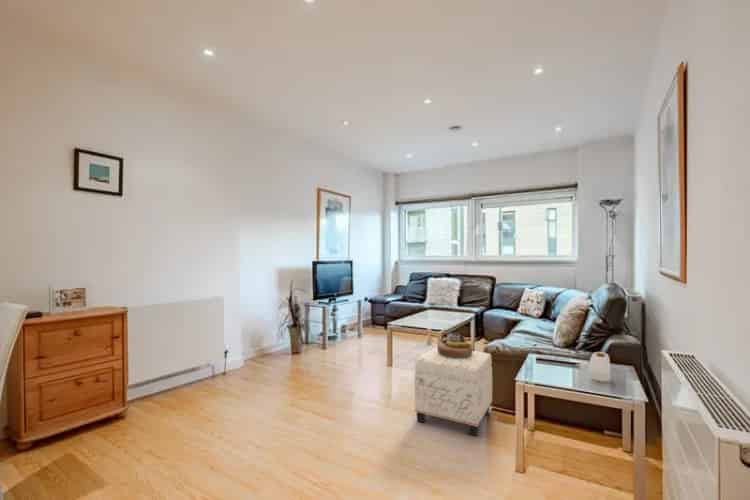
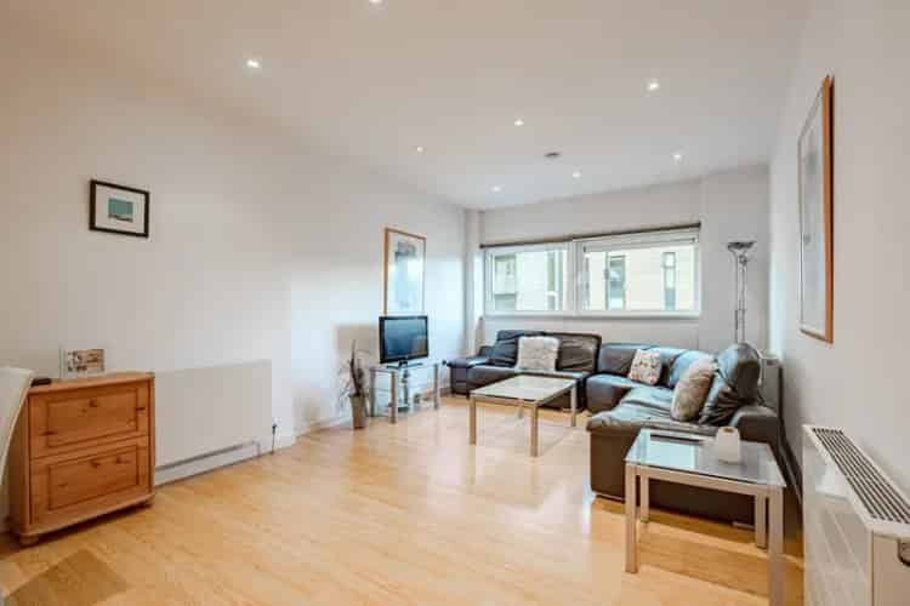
- decorative bowl [437,332,473,358]
- ottoman [414,346,493,437]
